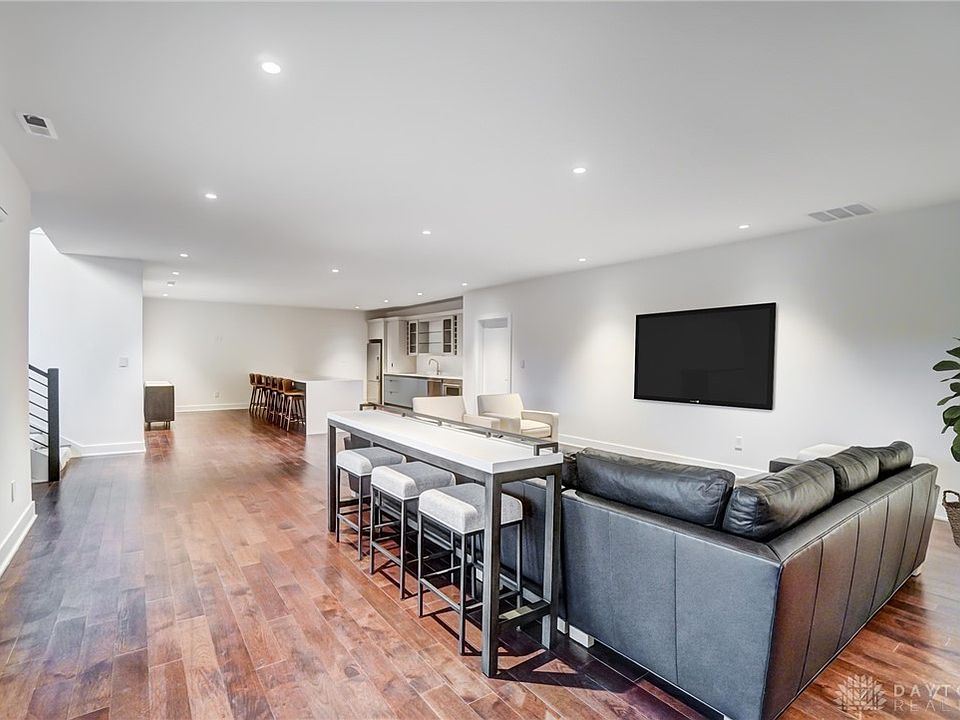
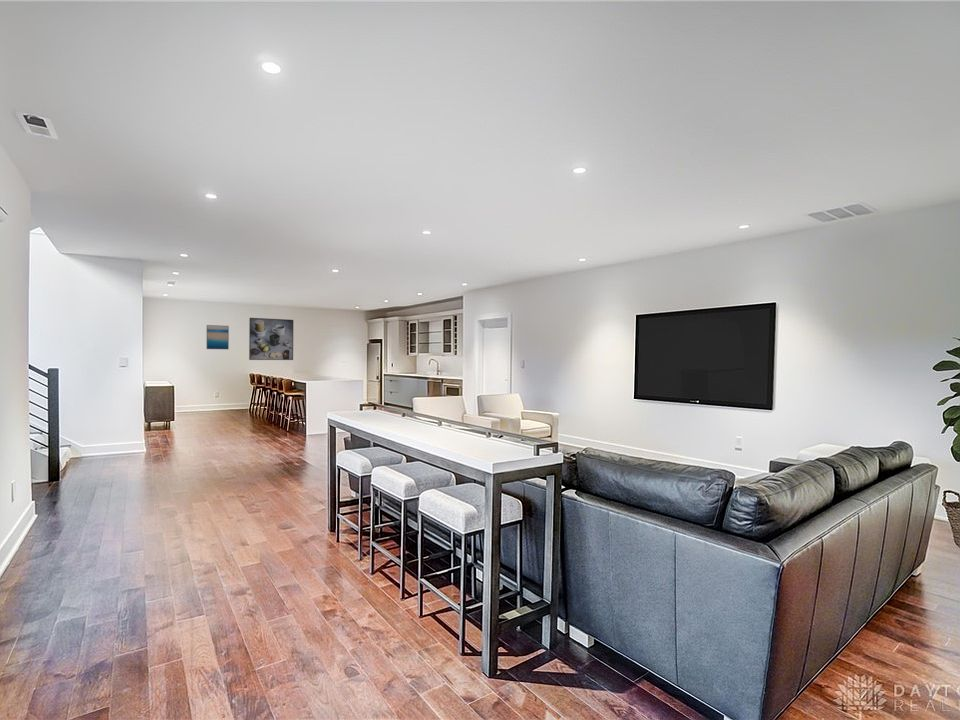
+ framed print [248,317,294,361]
+ wall art [205,324,230,350]
